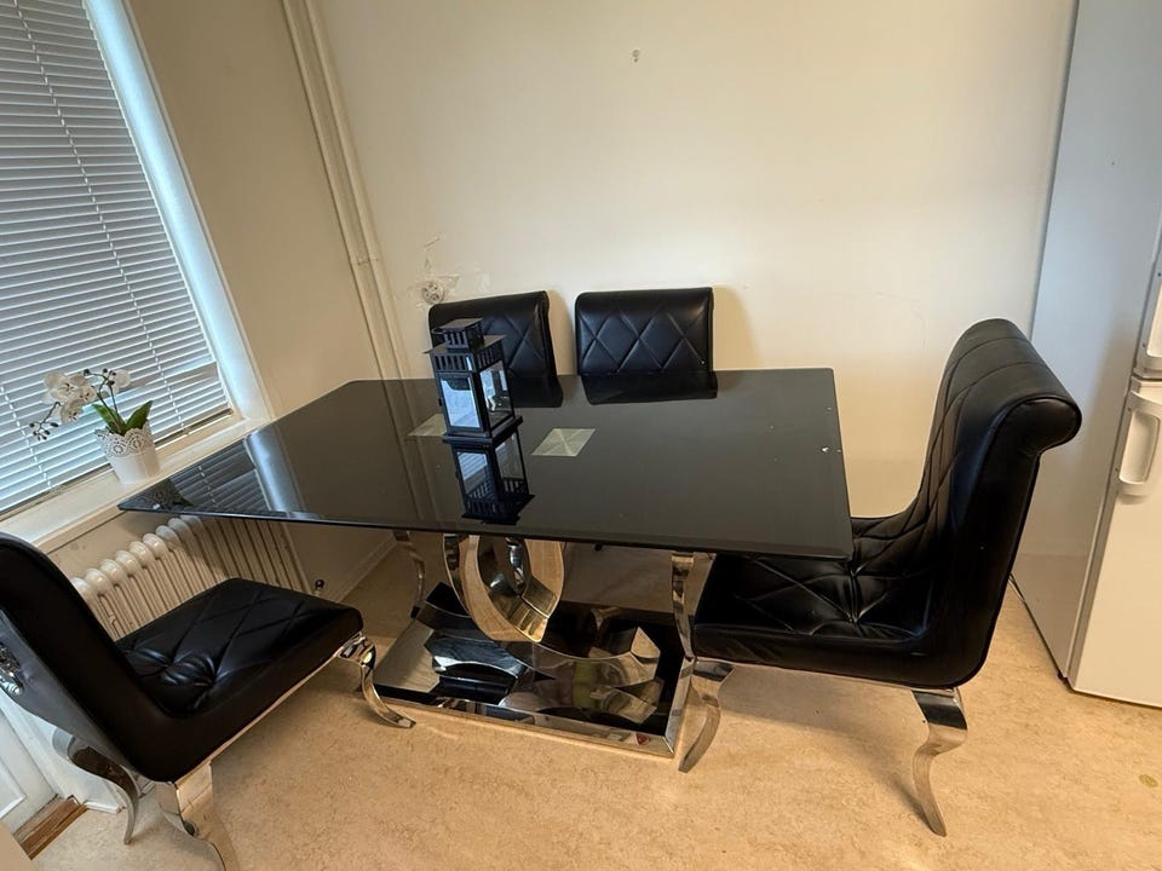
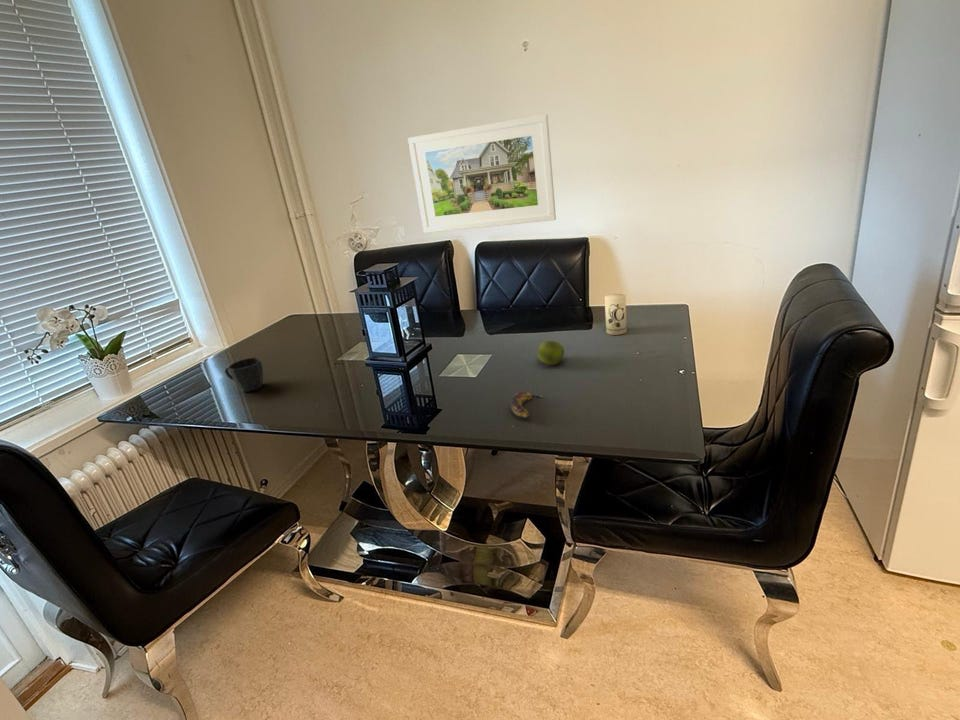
+ cup [224,357,264,393]
+ candle [604,293,628,336]
+ banana [509,391,543,419]
+ fruit [536,340,565,366]
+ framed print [407,113,557,234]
